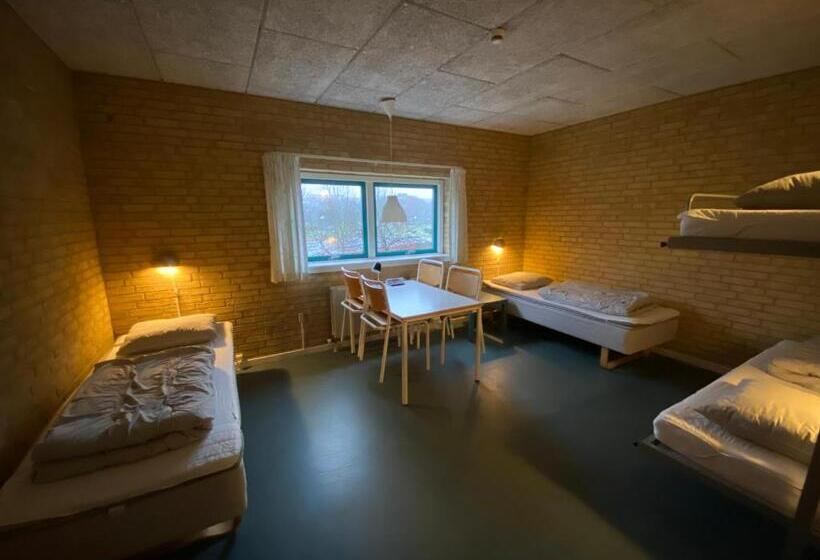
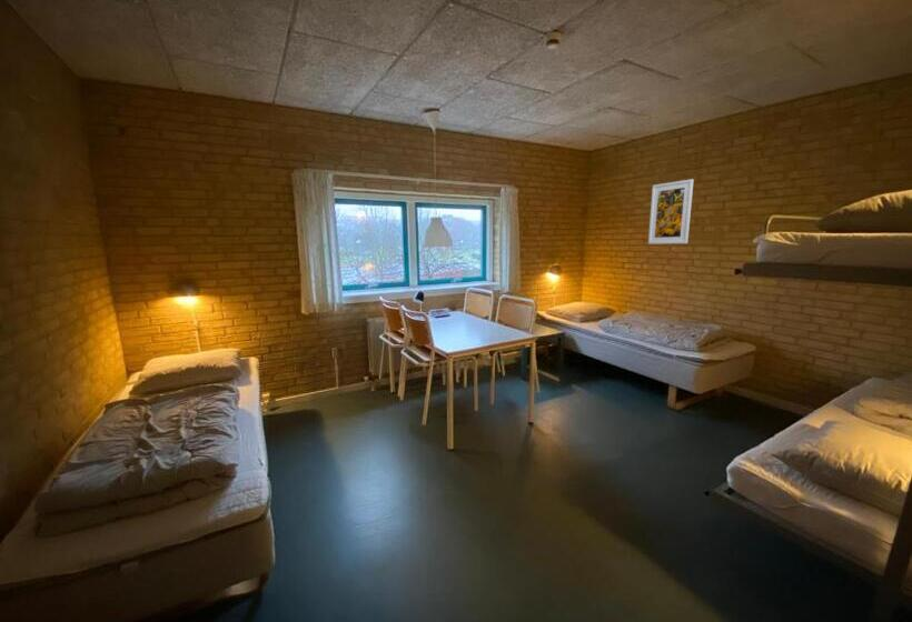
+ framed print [647,178,694,245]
